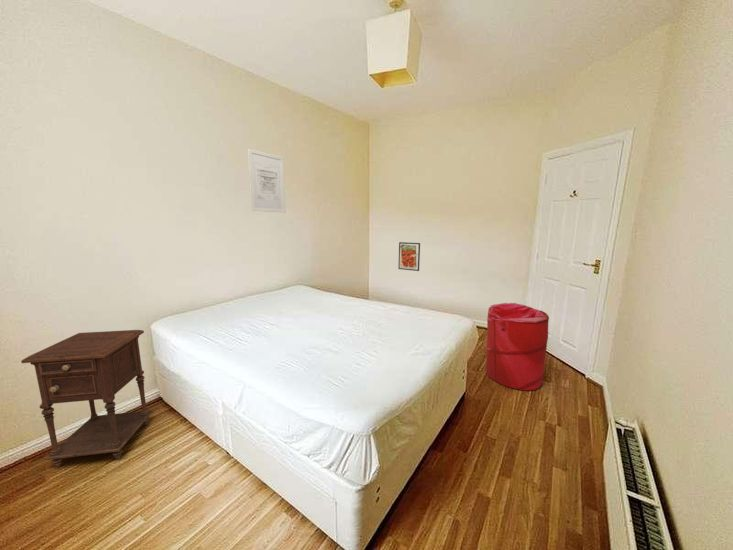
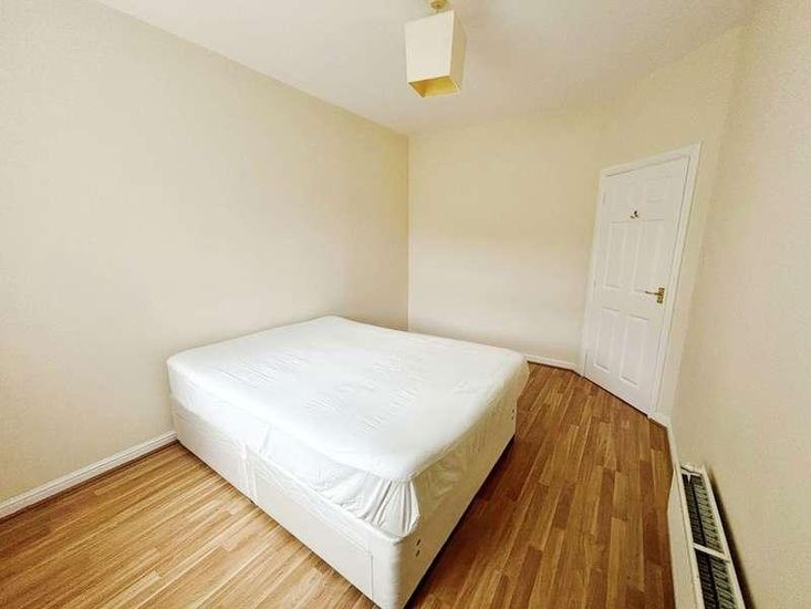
- wall art [247,148,287,214]
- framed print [397,241,421,272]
- nightstand [20,329,154,468]
- laundry hamper [485,302,550,391]
